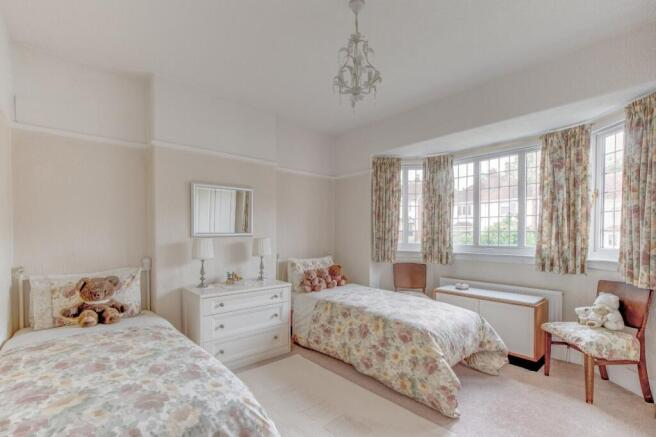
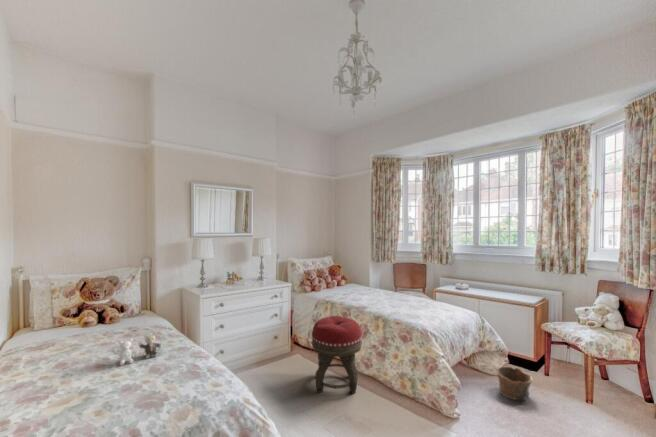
+ footstool [311,315,363,395]
+ teddy bear [111,332,164,366]
+ clay pot [495,366,534,401]
